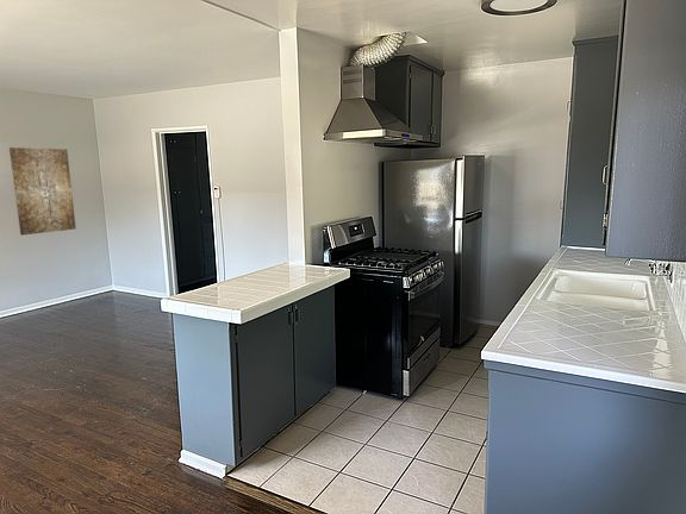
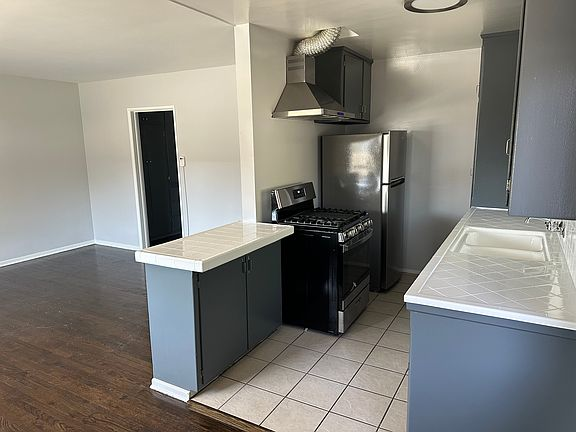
- wall art [8,146,77,237]
